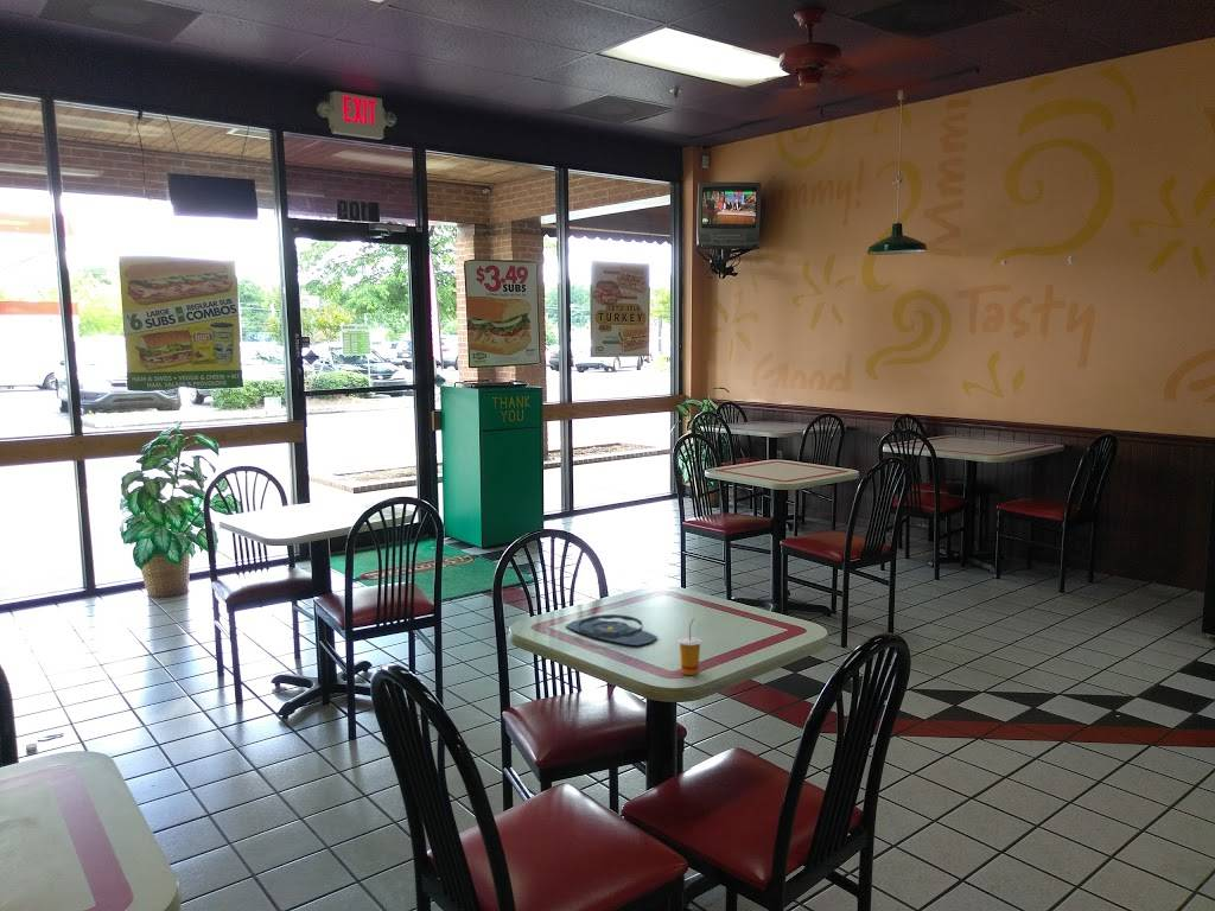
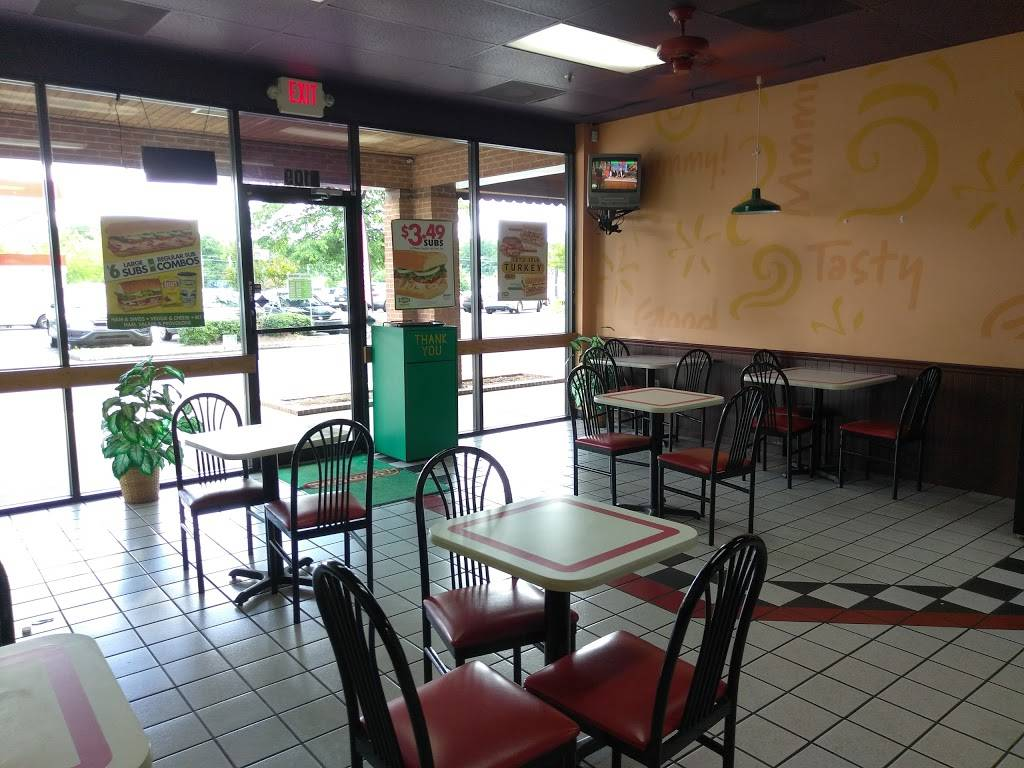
- drinking cup [678,618,702,676]
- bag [564,604,659,646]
